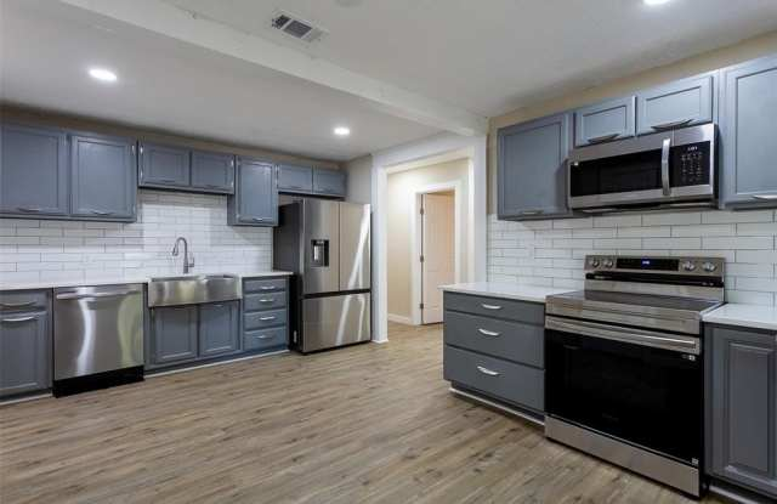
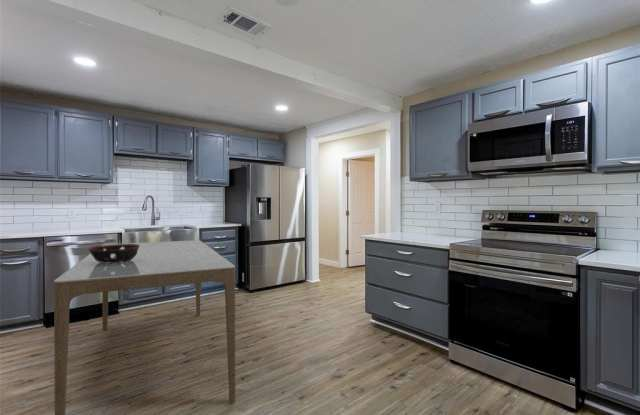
+ decorative bowl [87,243,140,263]
+ dining table [53,239,236,415]
